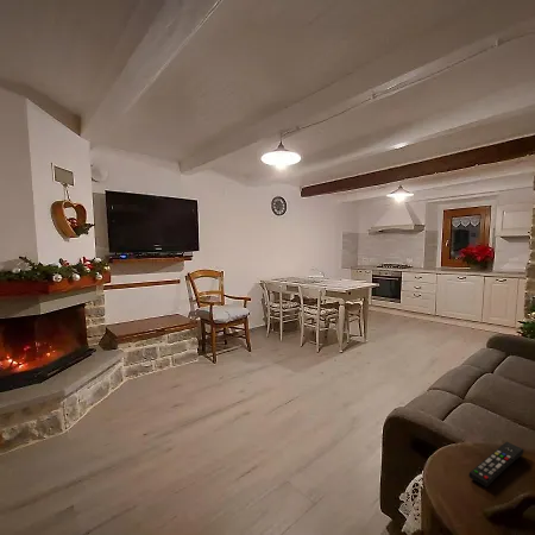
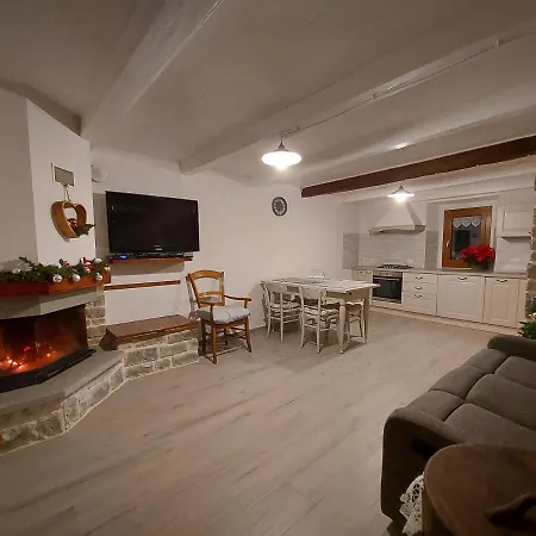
- remote control [468,441,524,489]
